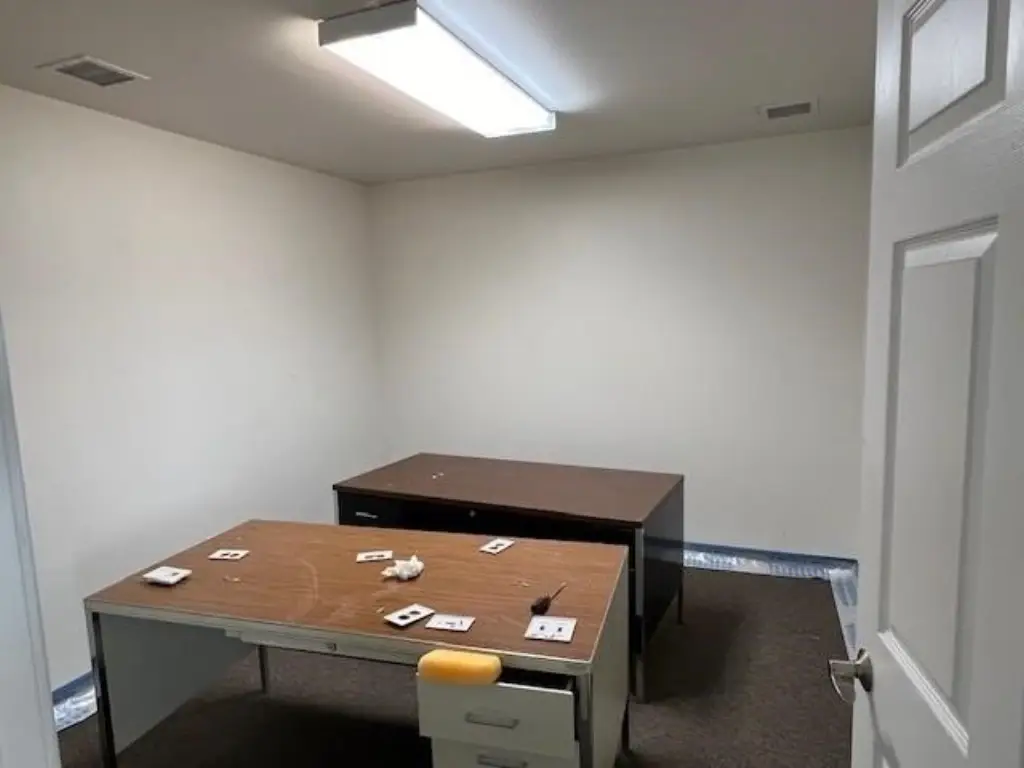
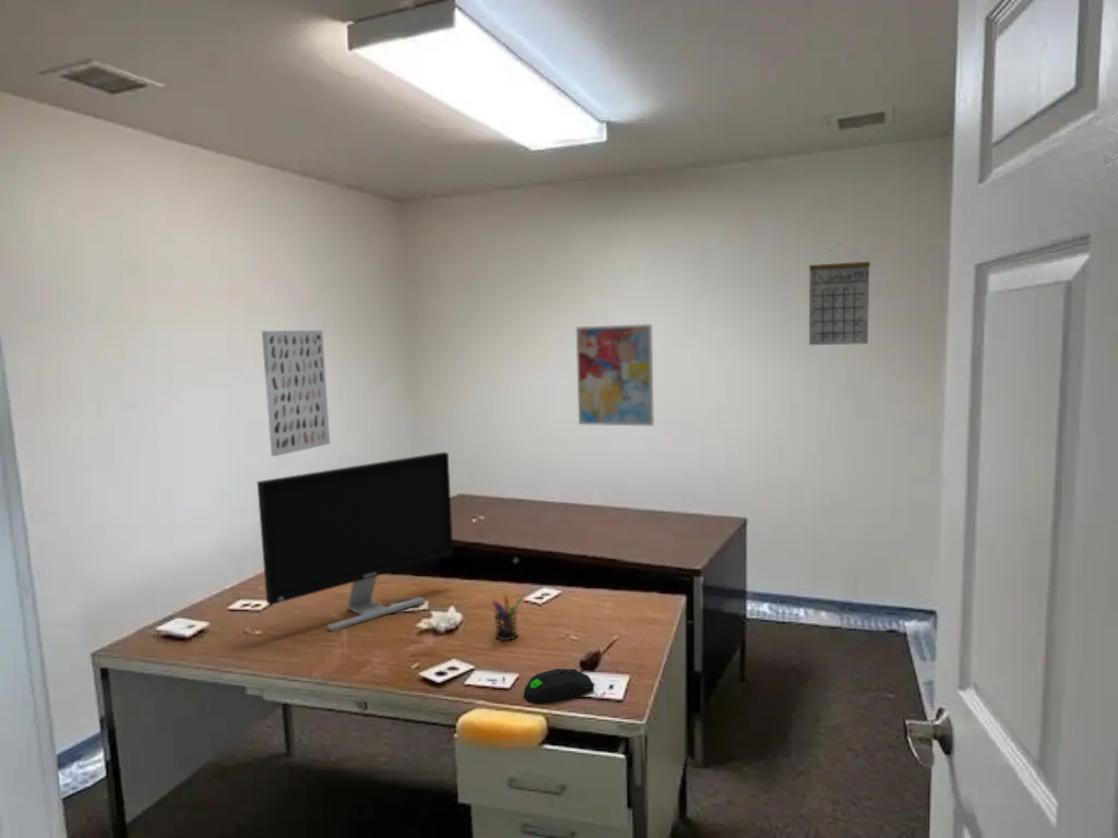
+ wall art [261,330,331,457]
+ pen holder [491,590,523,642]
+ calendar [808,244,871,346]
+ wall art [575,323,655,427]
+ monitor [257,451,454,633]
+ computer mouse [523,668,595,704]
